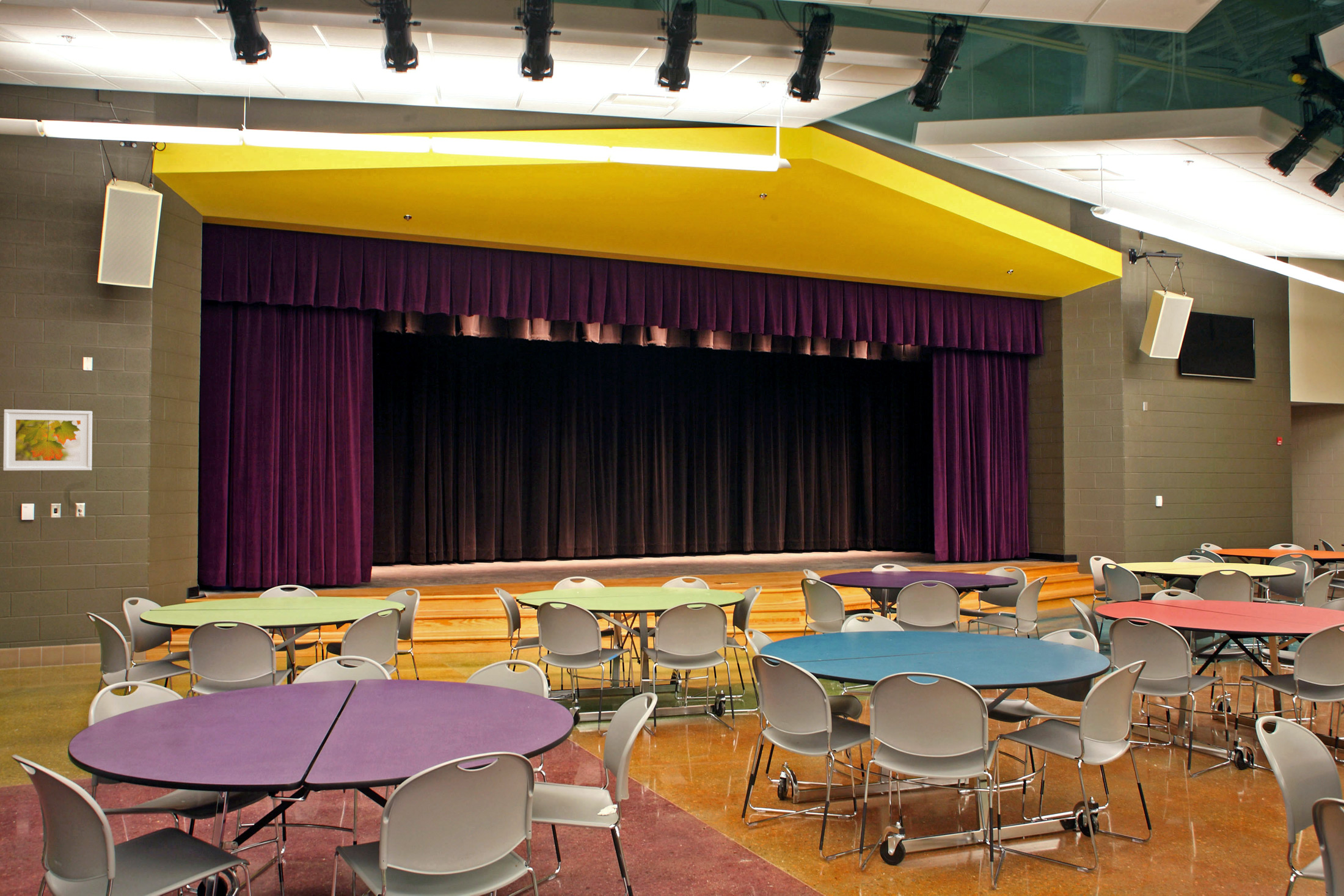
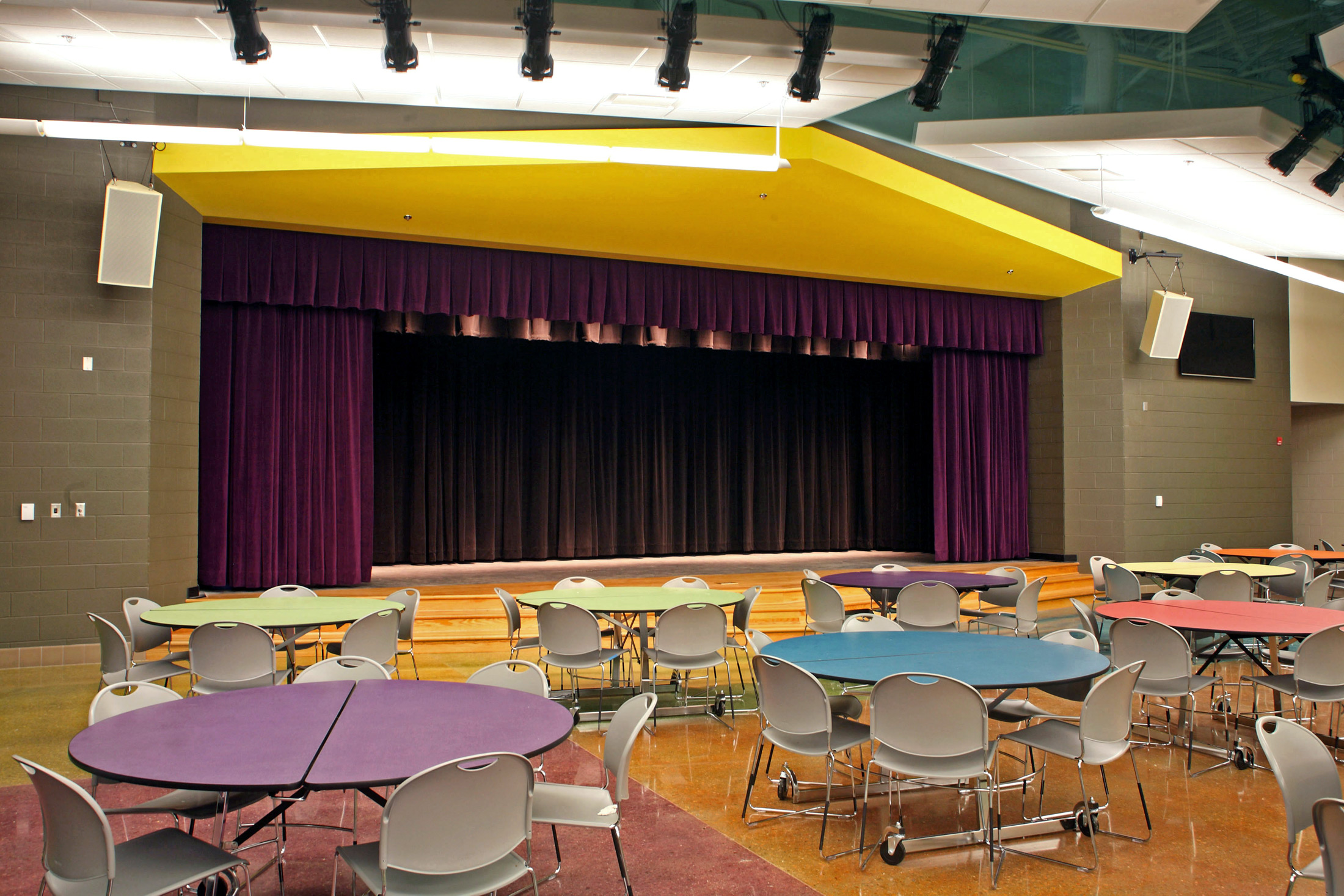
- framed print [2,409,93,472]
